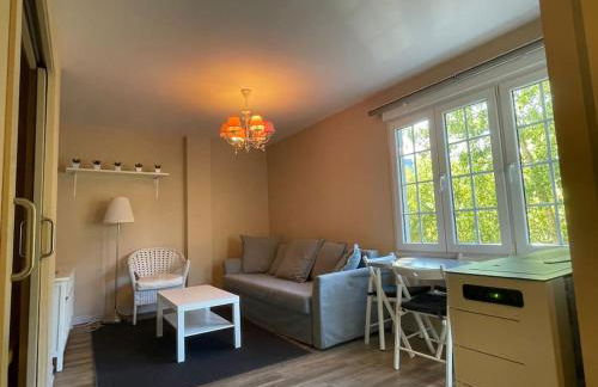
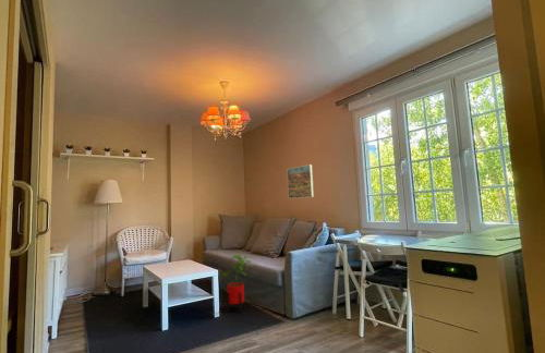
+ house plant [217,254,253,314]
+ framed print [286,163,315,199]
